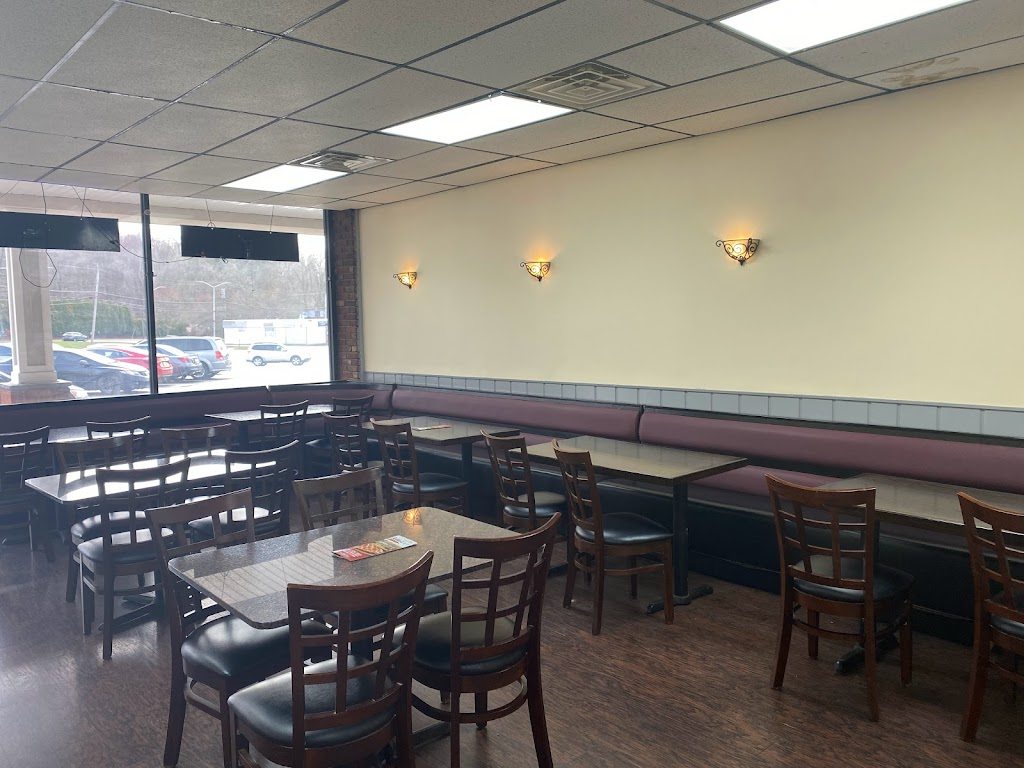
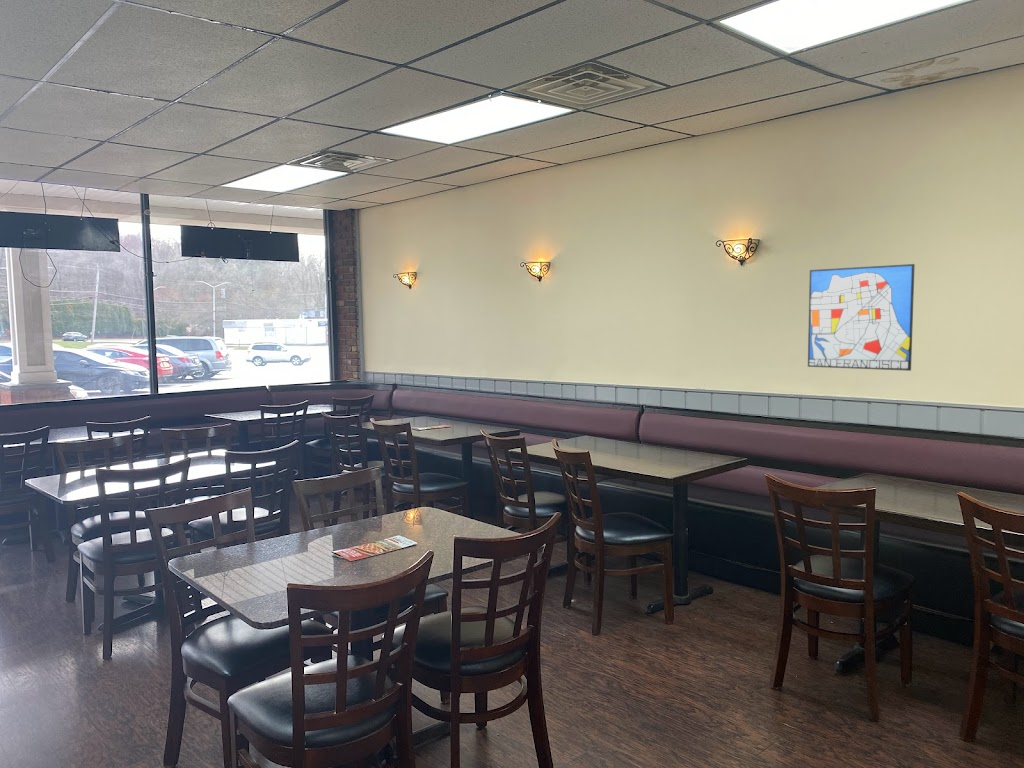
+ wall art [807,263,916,372]
